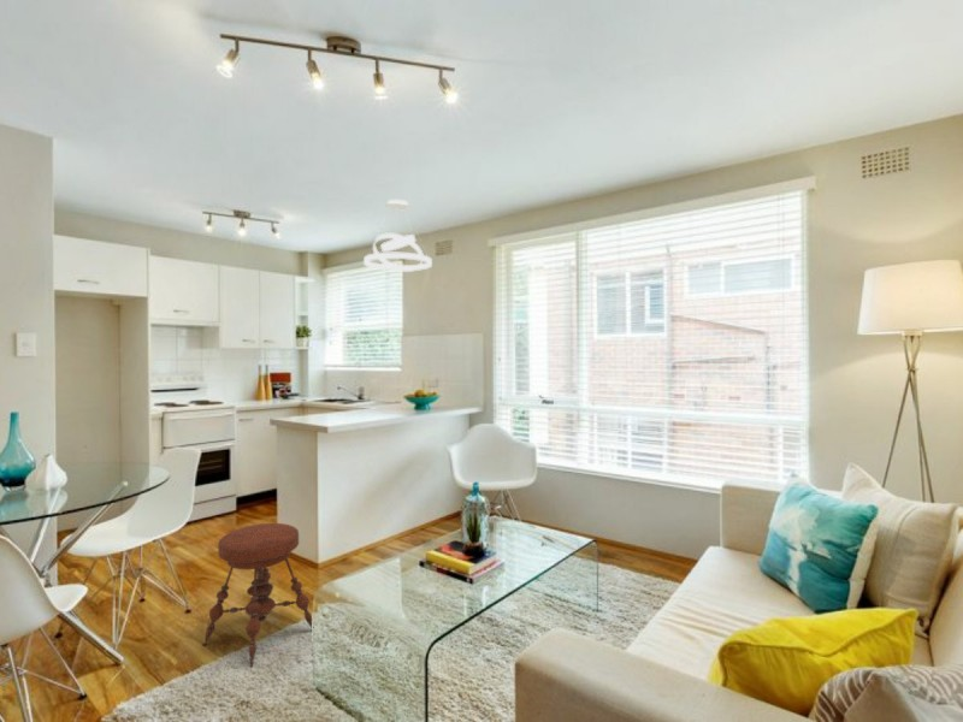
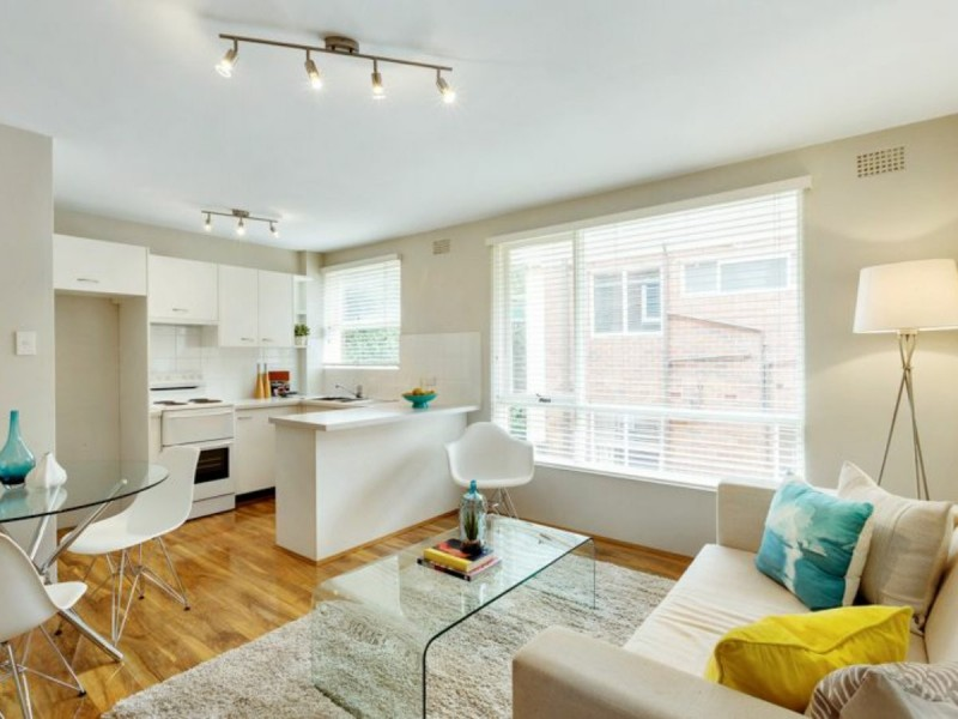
- stool [201,522,313,669]
- pendant light [362,199,433,273]
